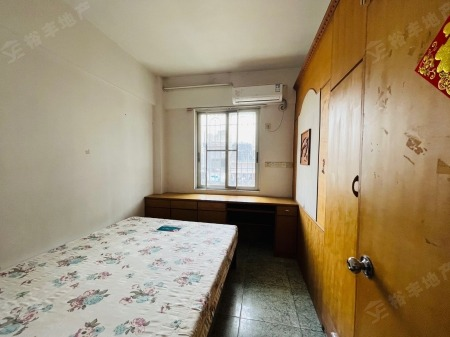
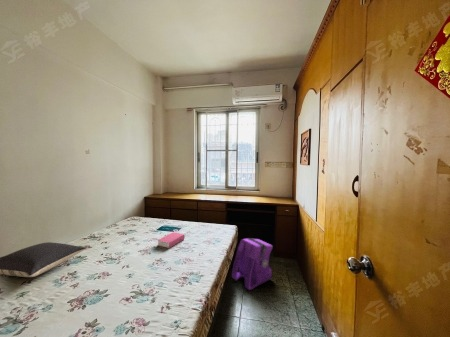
+ pillow [0,241,88,278]
+ book [156,231,186,249]
+ backpack [231,237,274,291]
